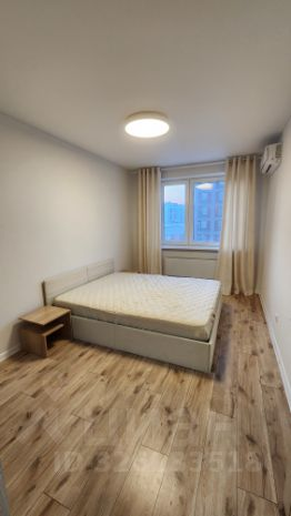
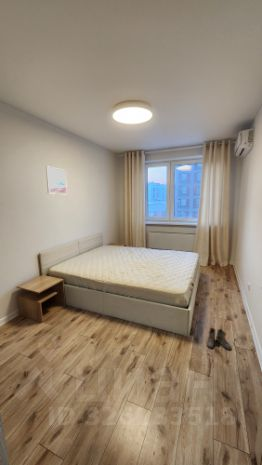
+ boots [205,327,232,351]
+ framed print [45,165,68,195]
